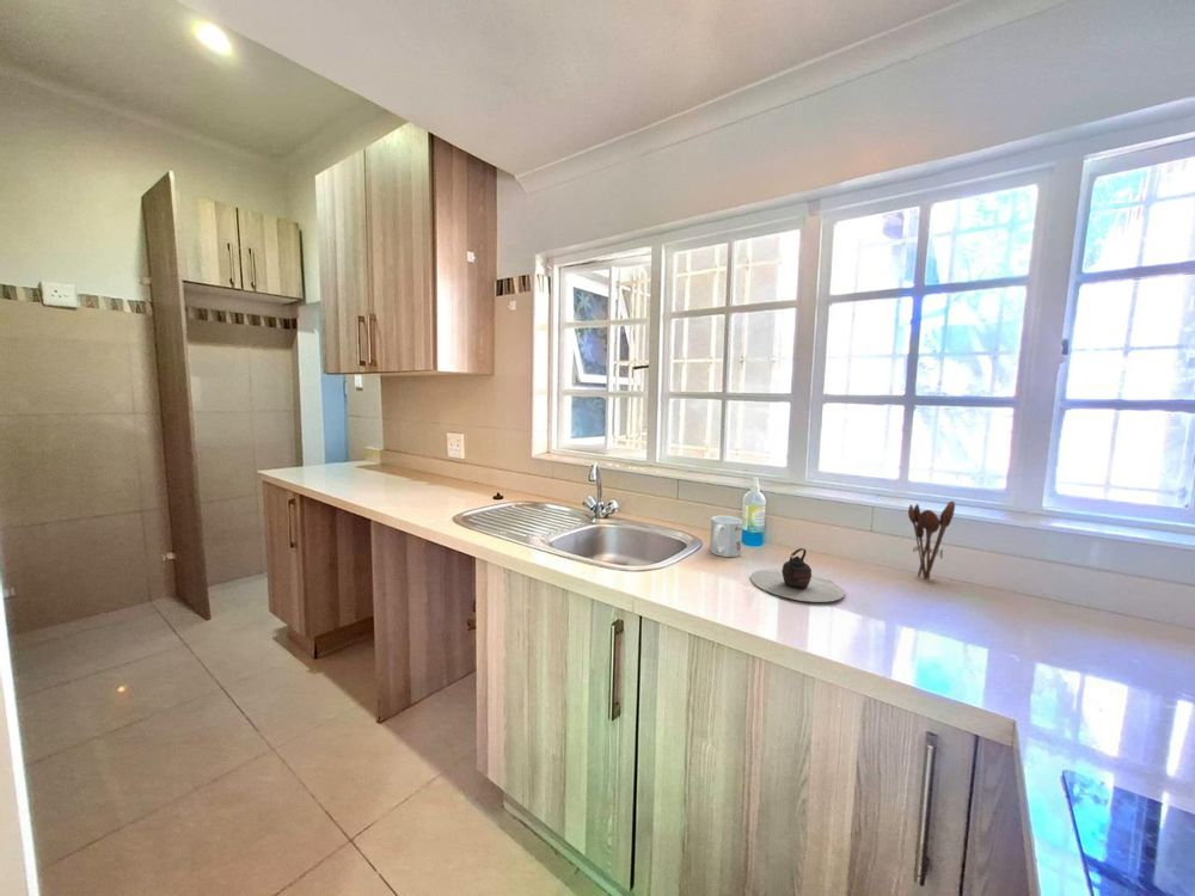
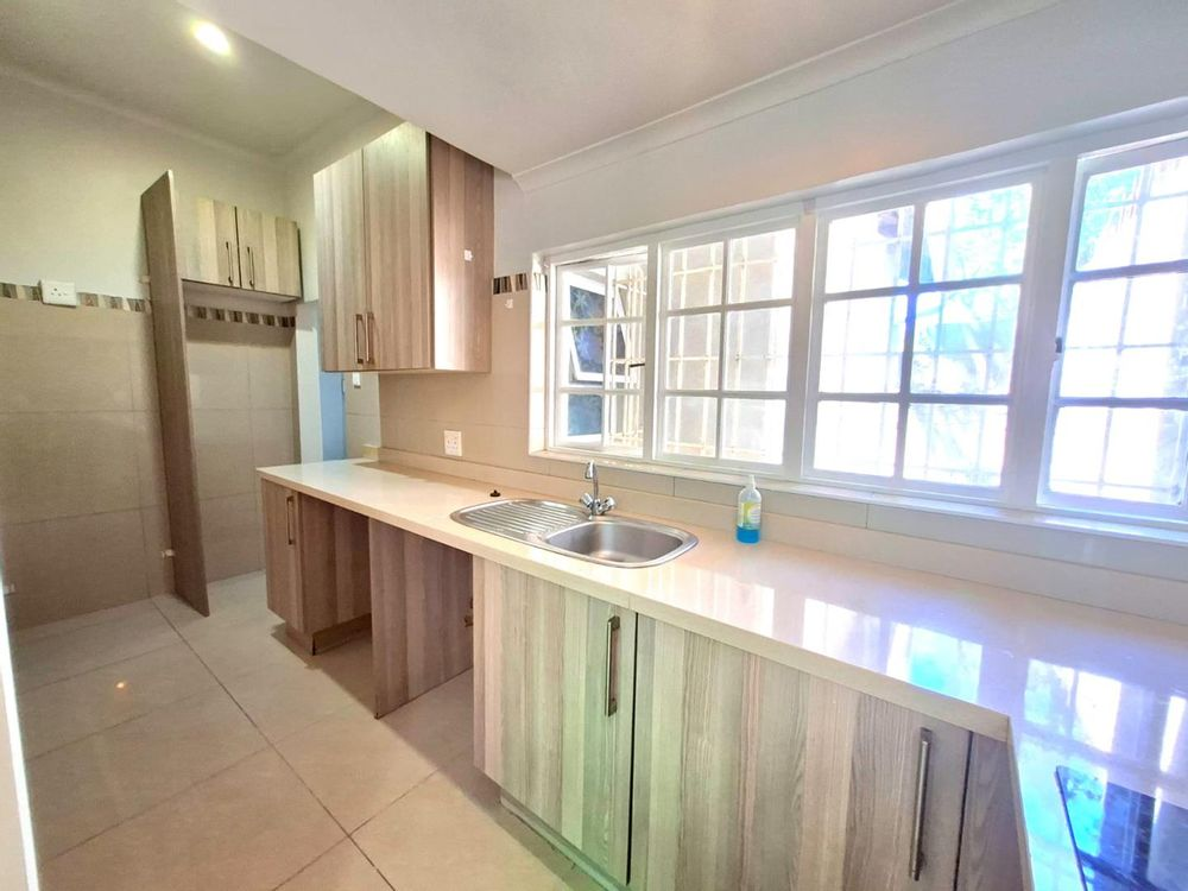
- mug [709,515,743,558]
- teapot [749,547,845,603]
- utensil holder [907,501,956,581]
